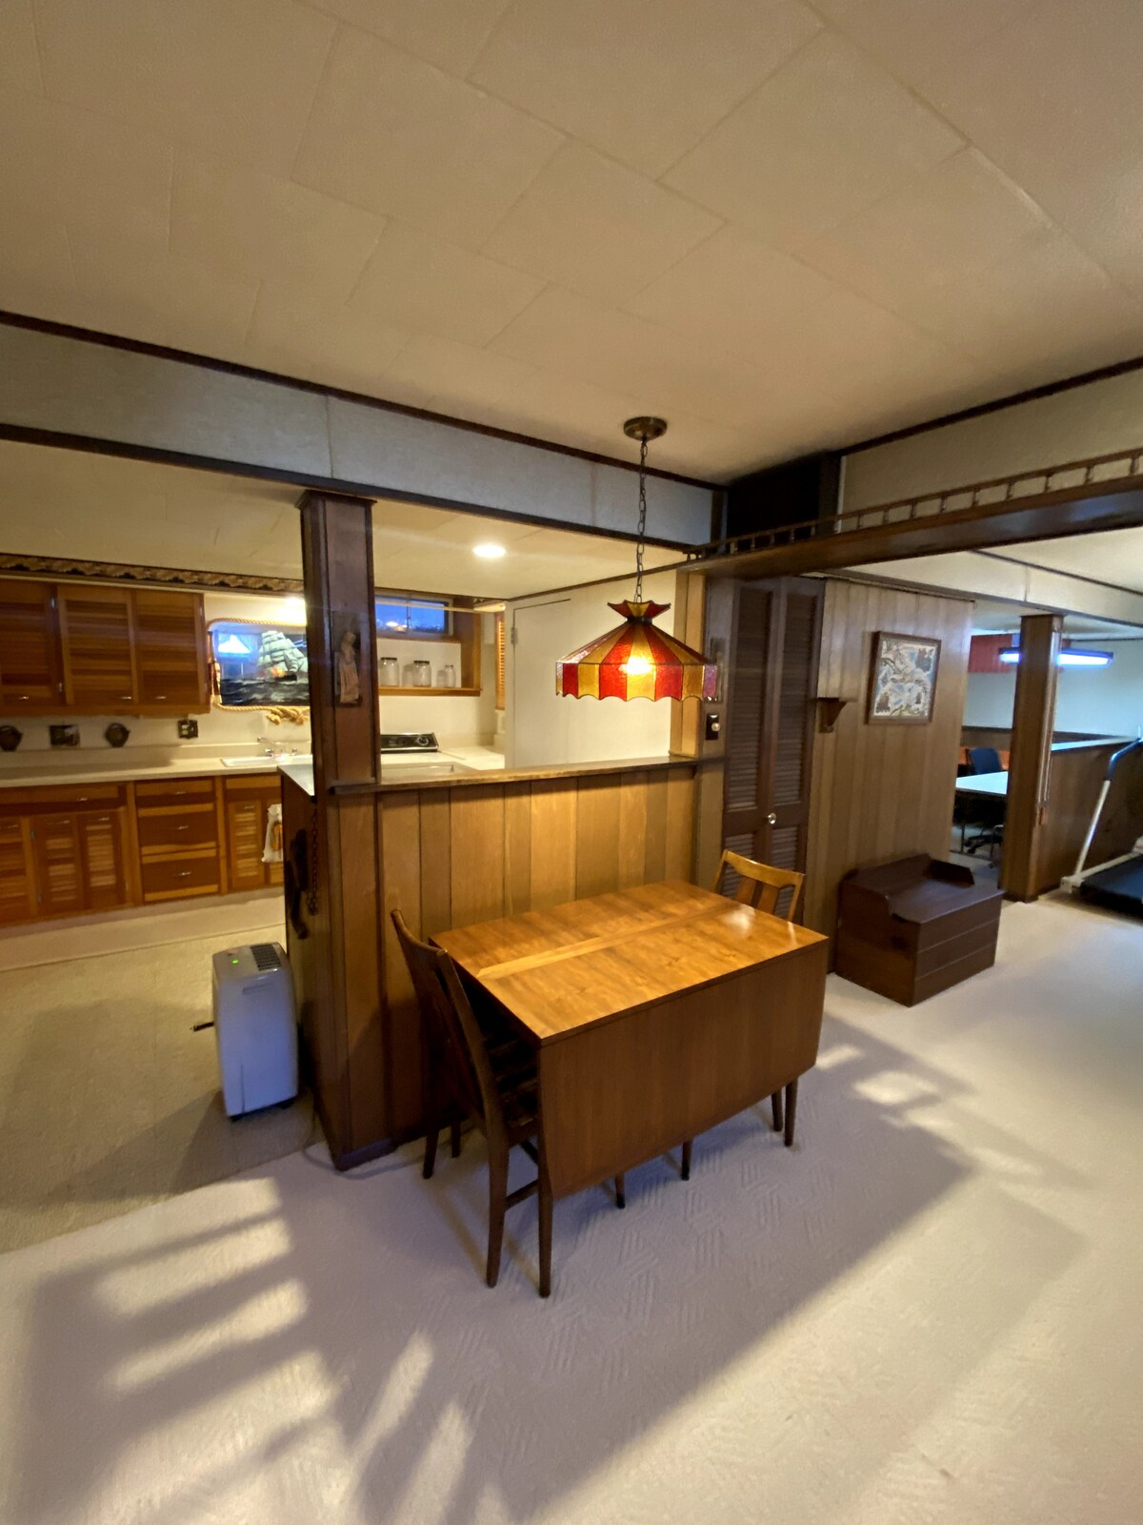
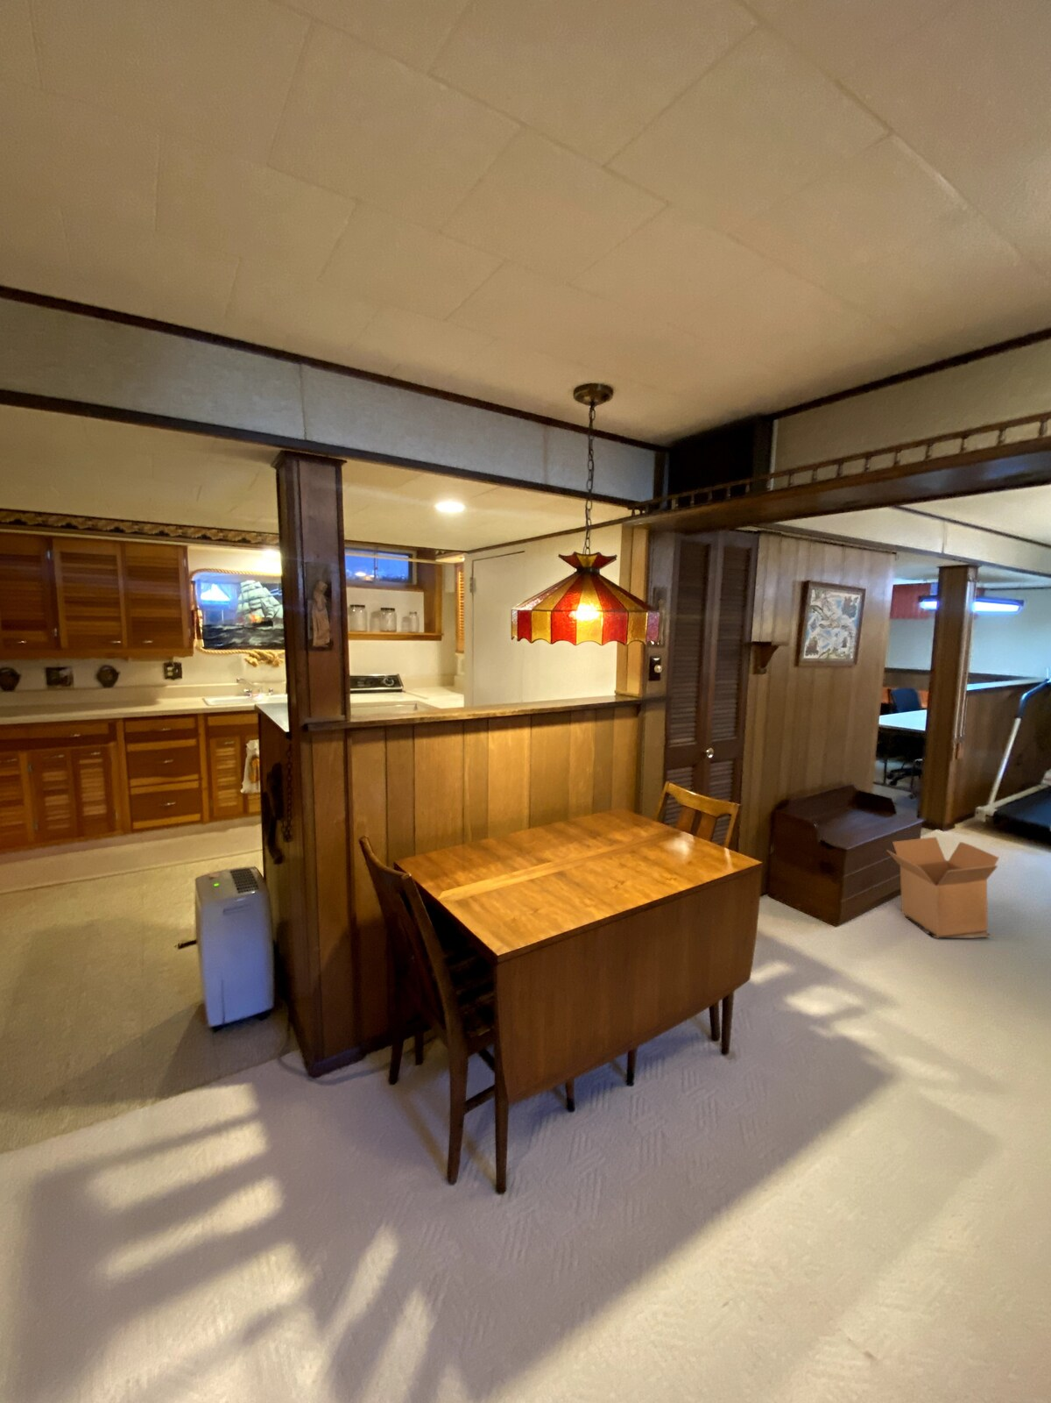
+ cardboard box [885,835,1000,939]
